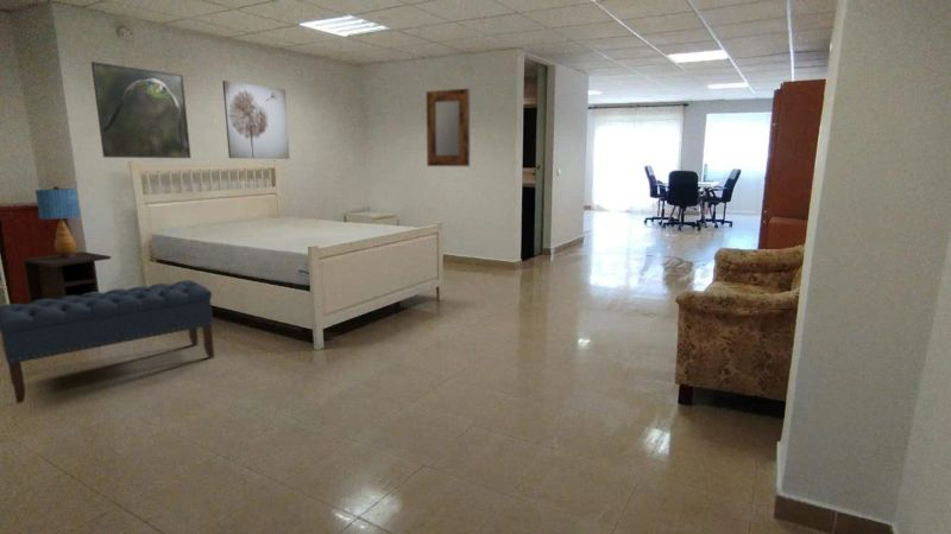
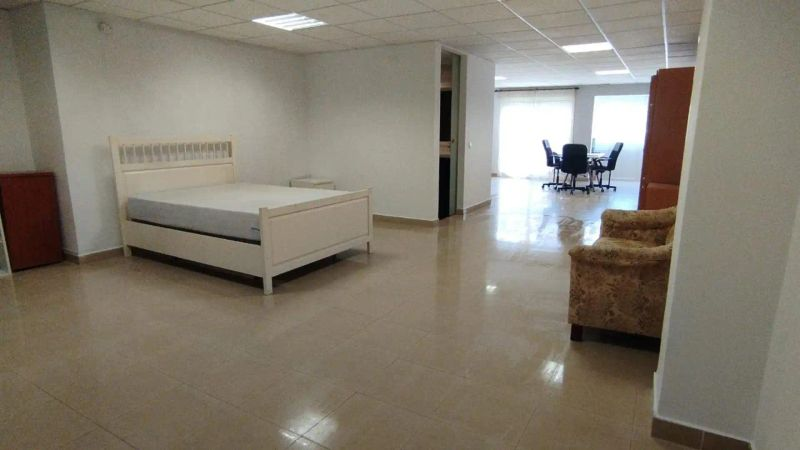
- bench [0,279,215,405]
- nightstand [21,250,112,304]
- wall art [221,80,291,160]
- table lamp [34,185,81,259]
- home mirror [426,88,471,167]
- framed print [90,61,191,159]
